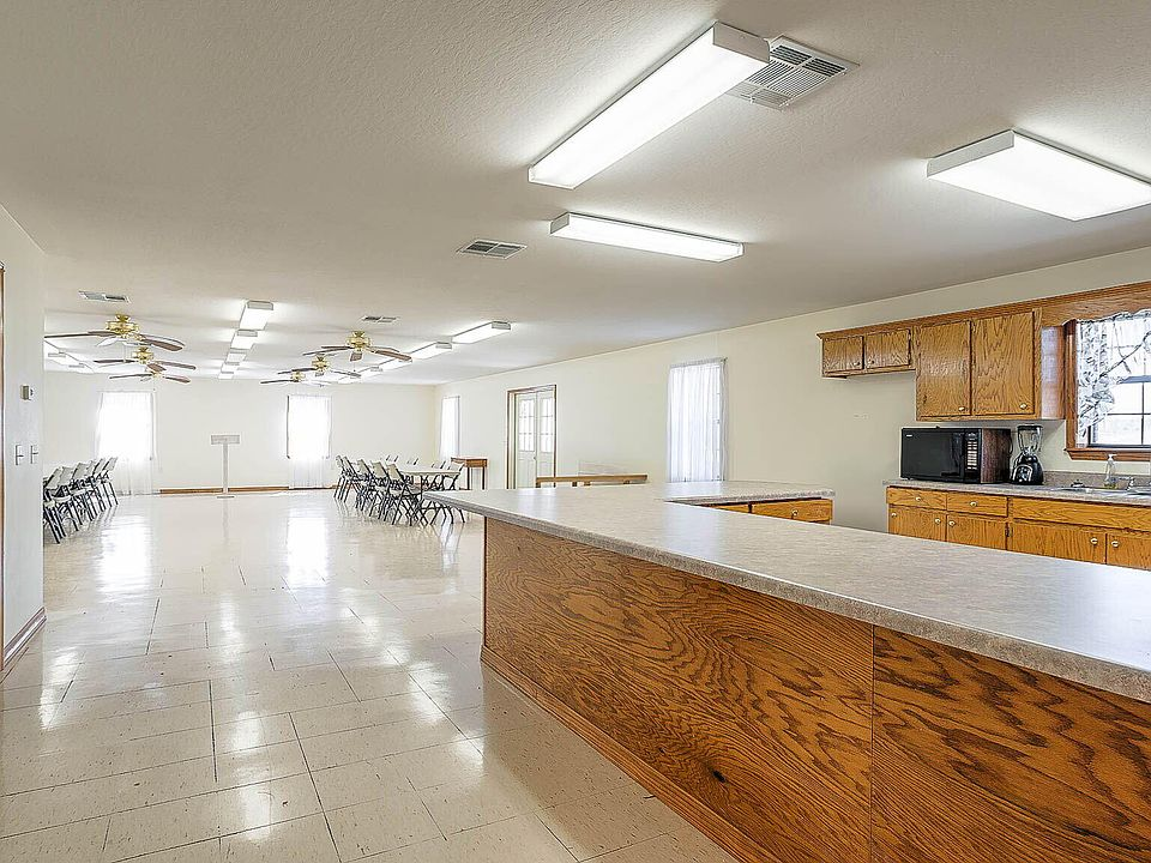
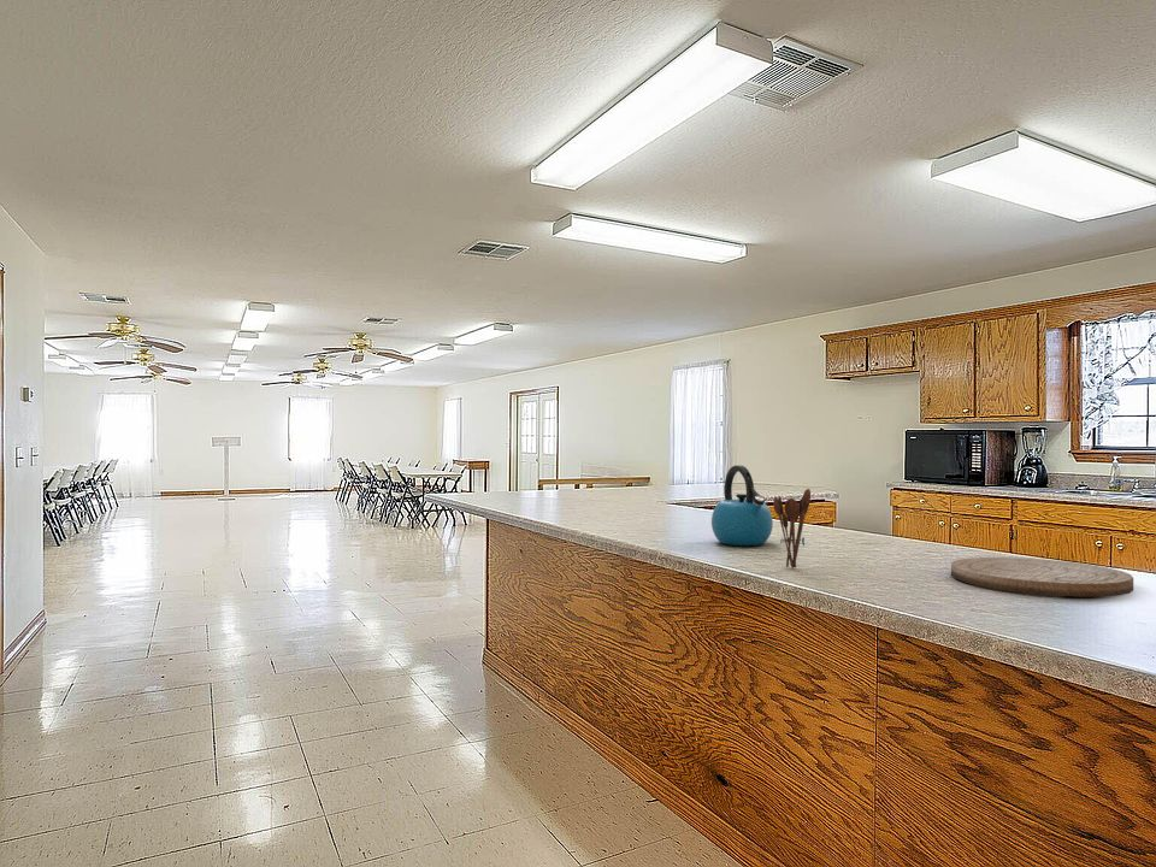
+ kettle [710,464,774,547]
+ utensil holder [772,488,812,570]
+ cutting board [950,556,1134,598]
